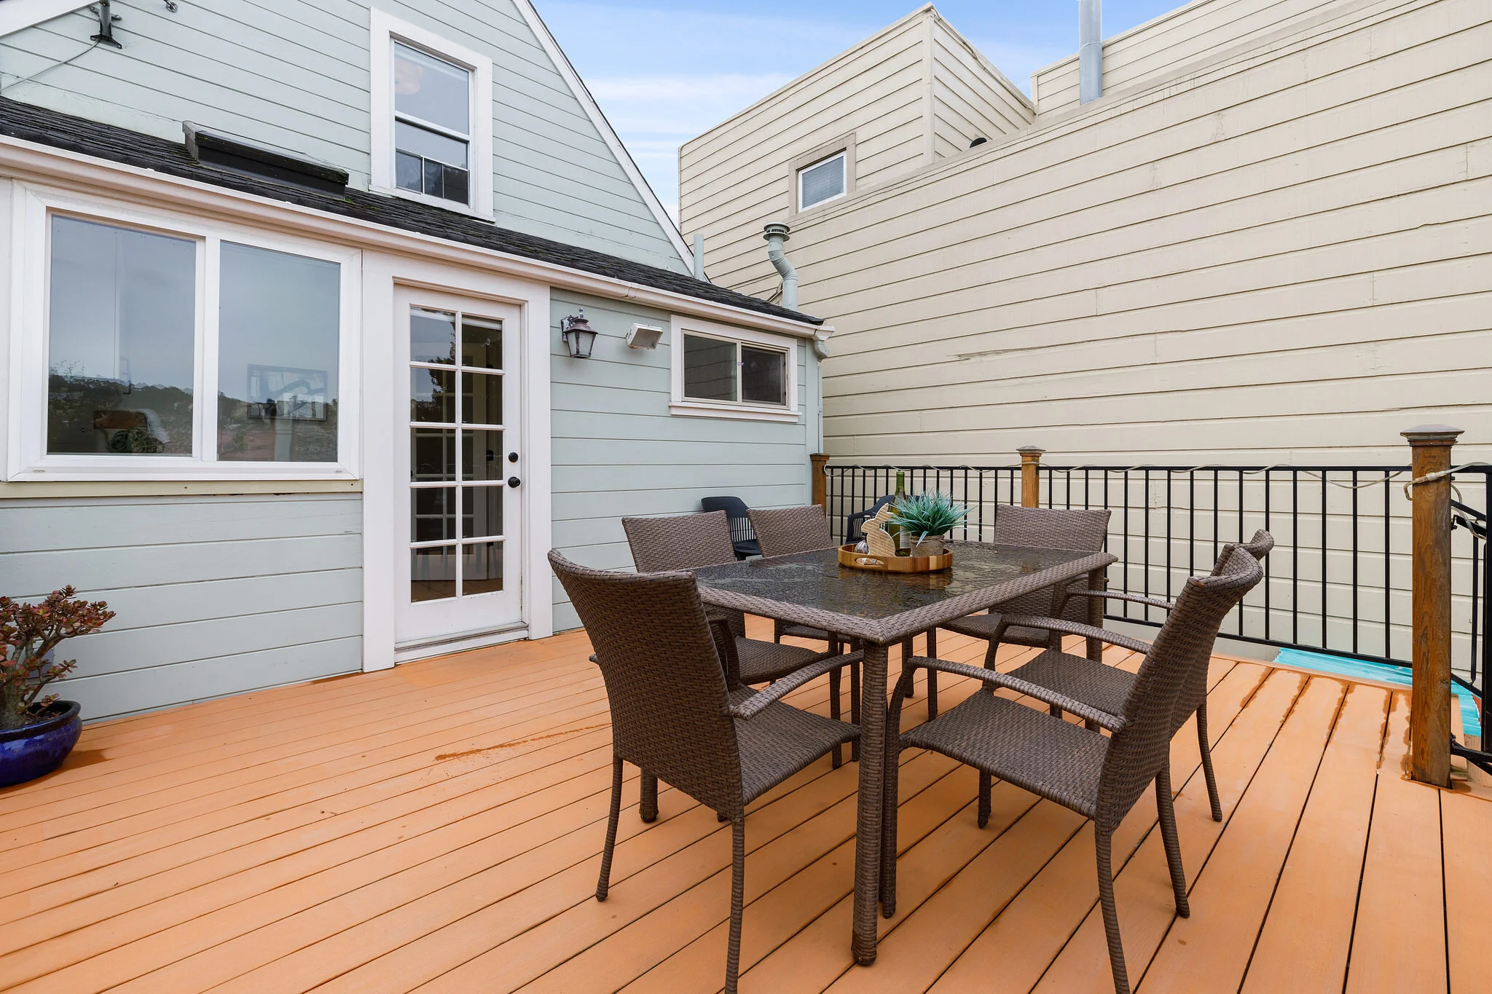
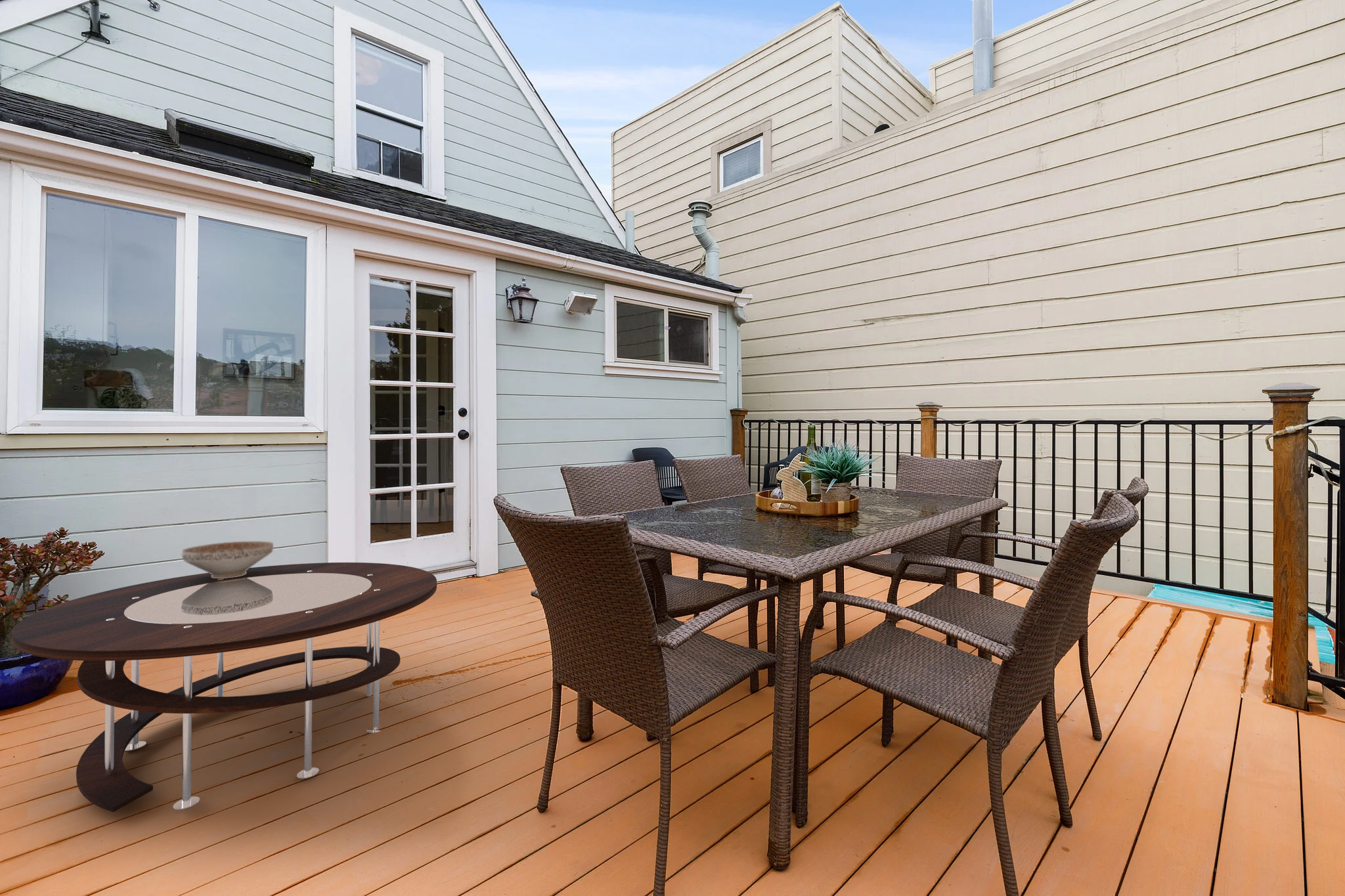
+ decorative bowl [181,540,274,578]
+ coffee table [11,562,437,813]
